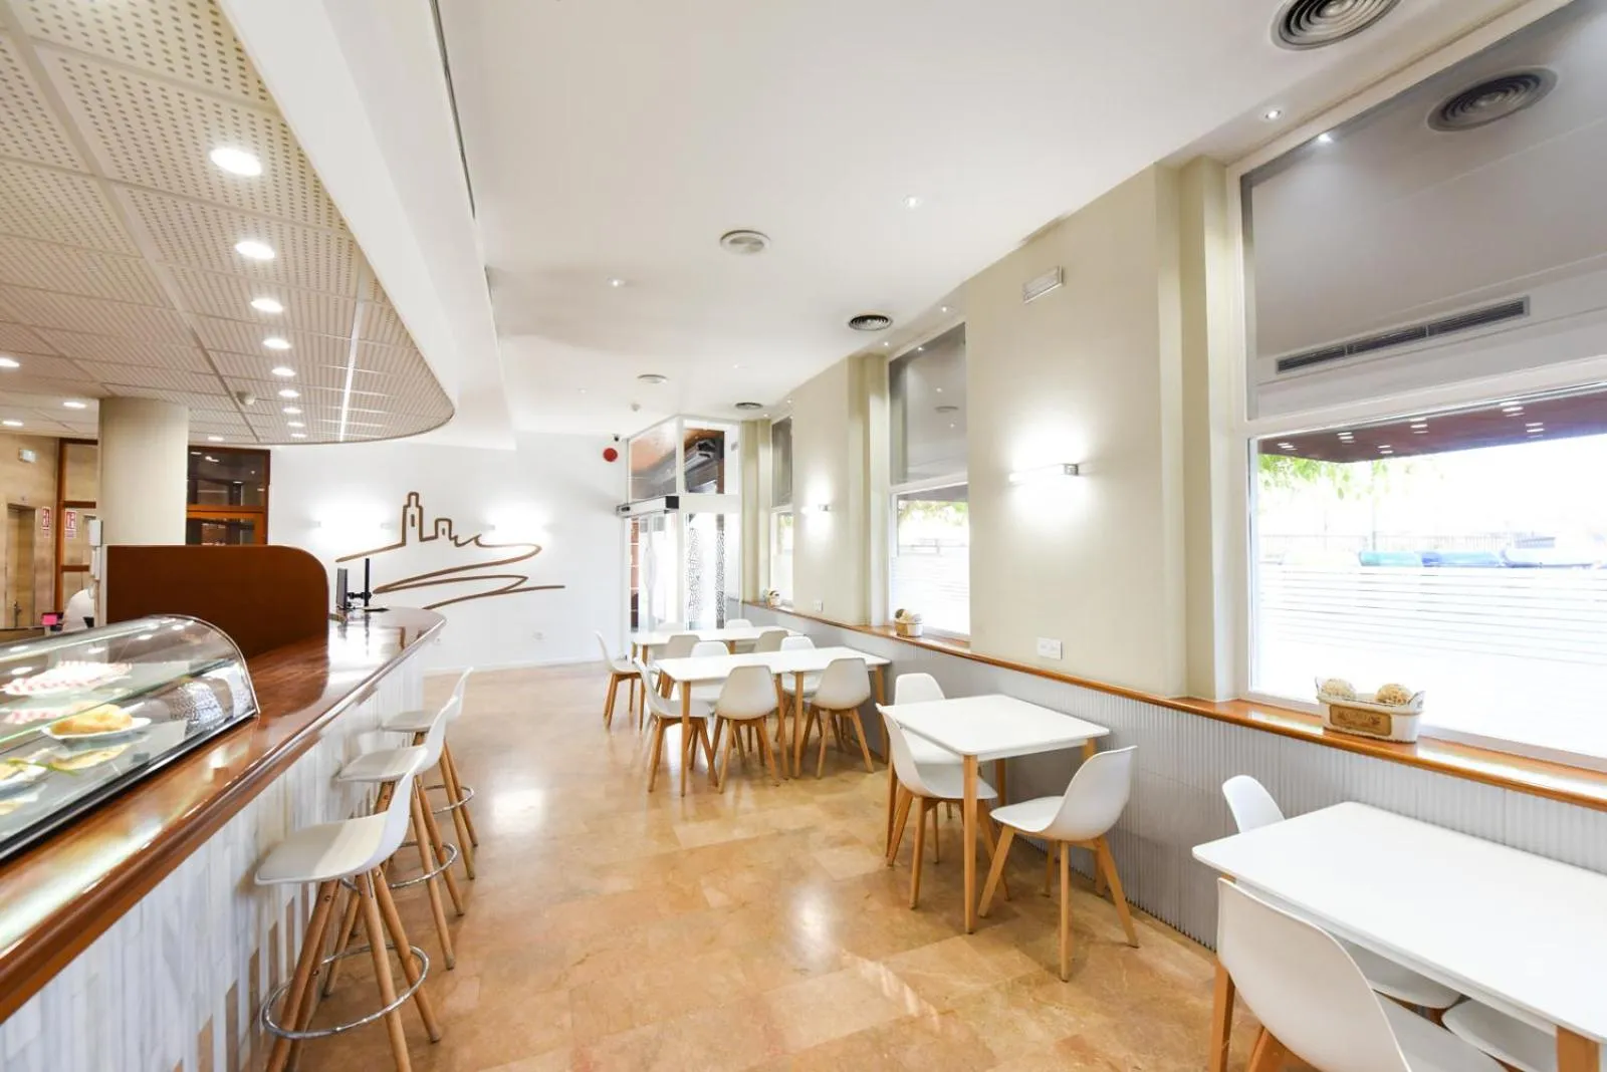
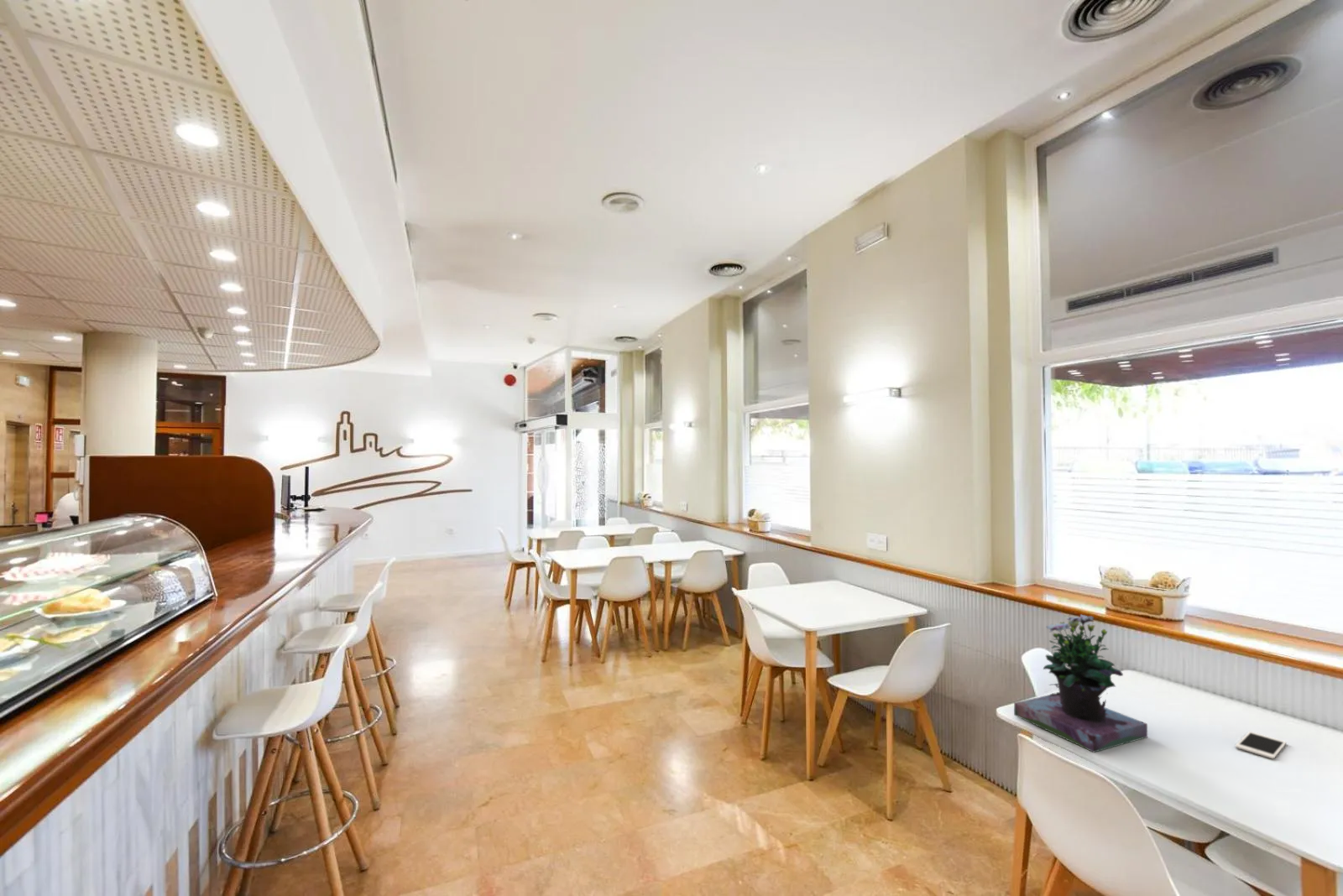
+ cell phone [1235,731,1288,760]
+ potted flower [1013,614,1148,753]
